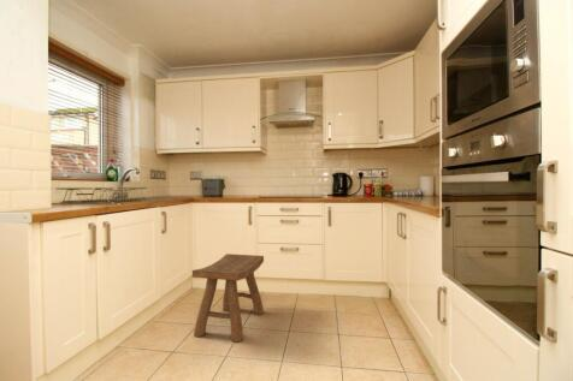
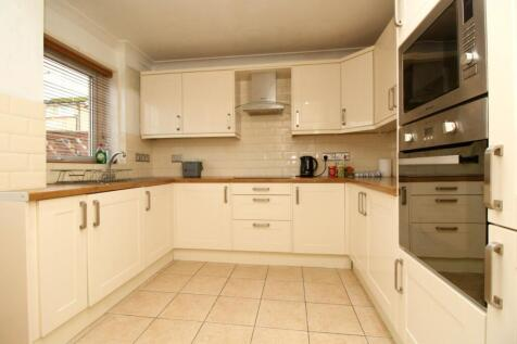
- stool [191,252,265,343]
